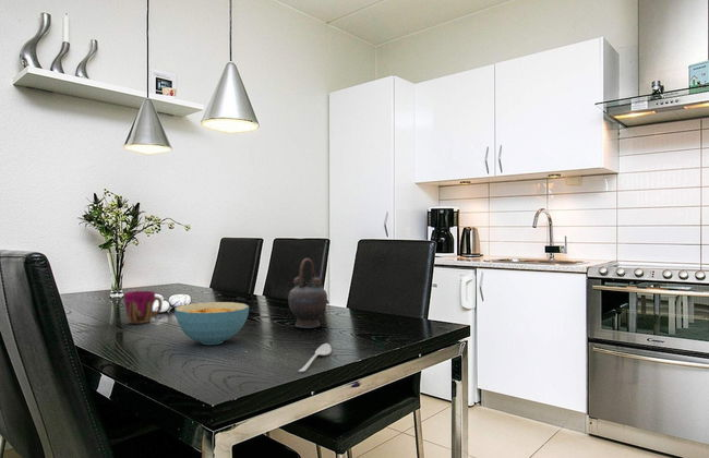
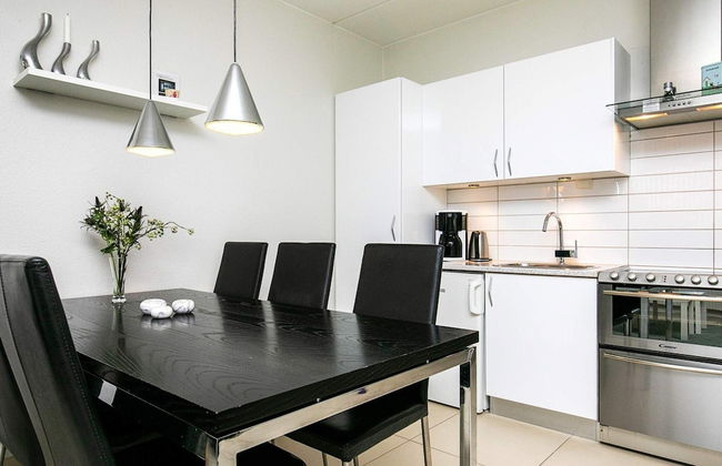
- cereal bowl [173,301,250,346]
- cup [122,290,164,325]
- teapot [287,257,331,329]
- spoon [298,342,333,373]
